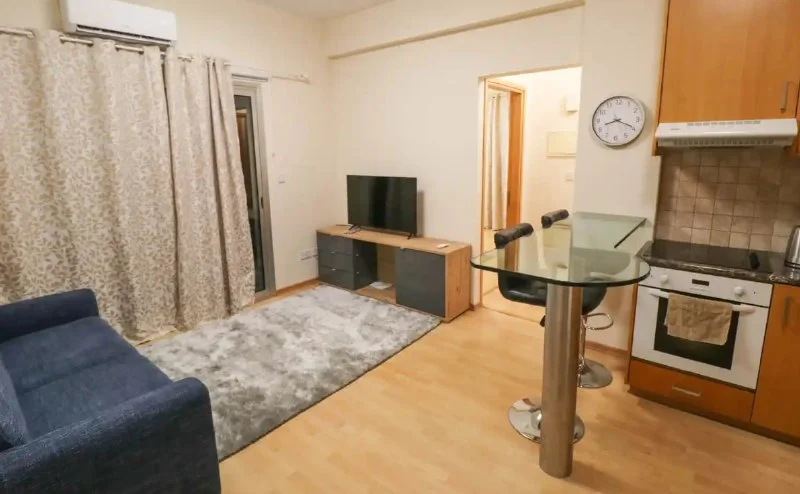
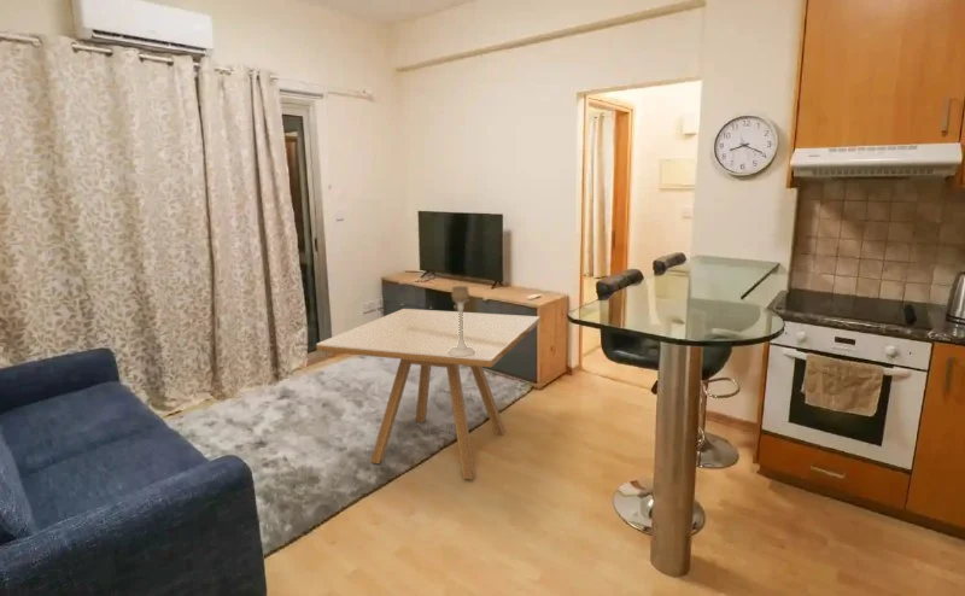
+ dining table [315,308,540,481]
+ candle holder [448,285,475,357]
